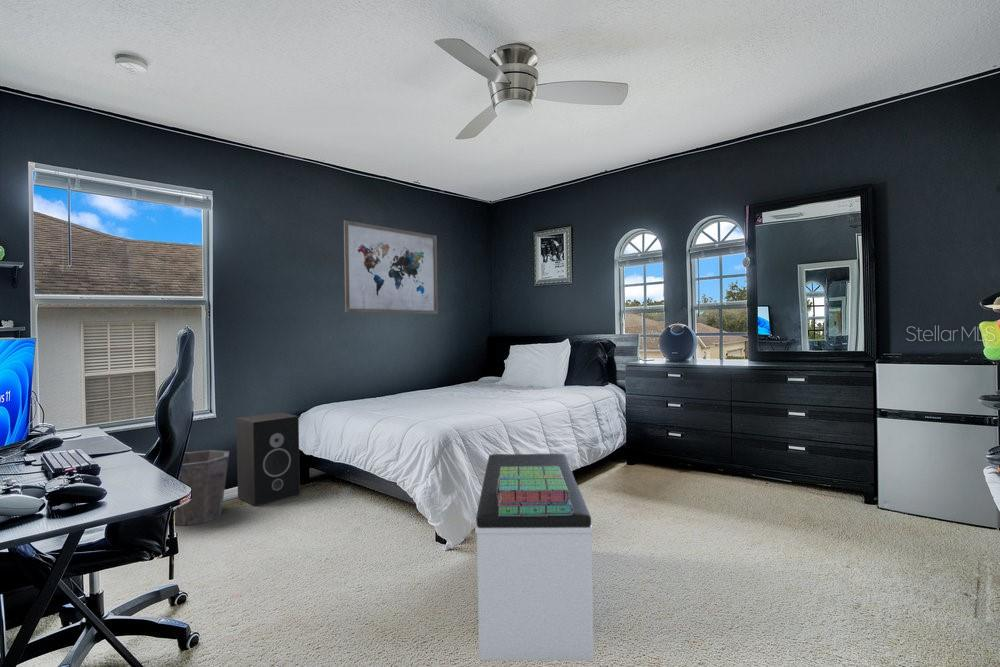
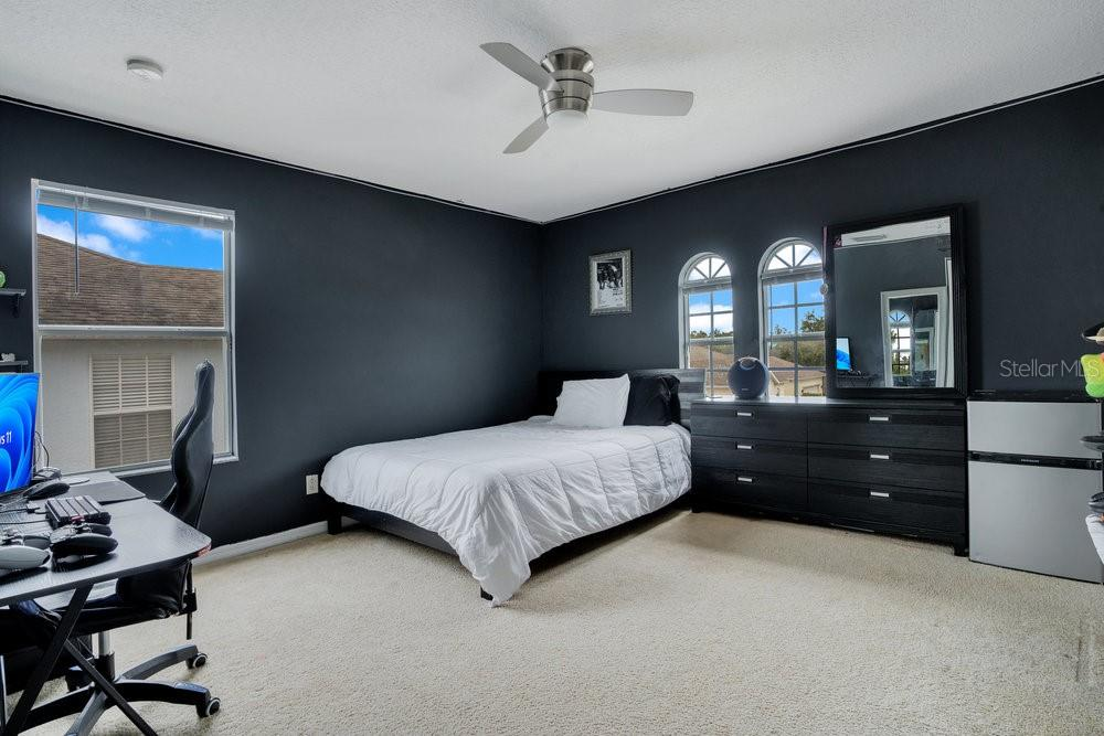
- wall art [343,219,439,315]
- stack of books [497,466,573,516]
- bench [474,453,595,661]
- speaker [235,411,301,507]
- waste bin [173,449,230,527]
